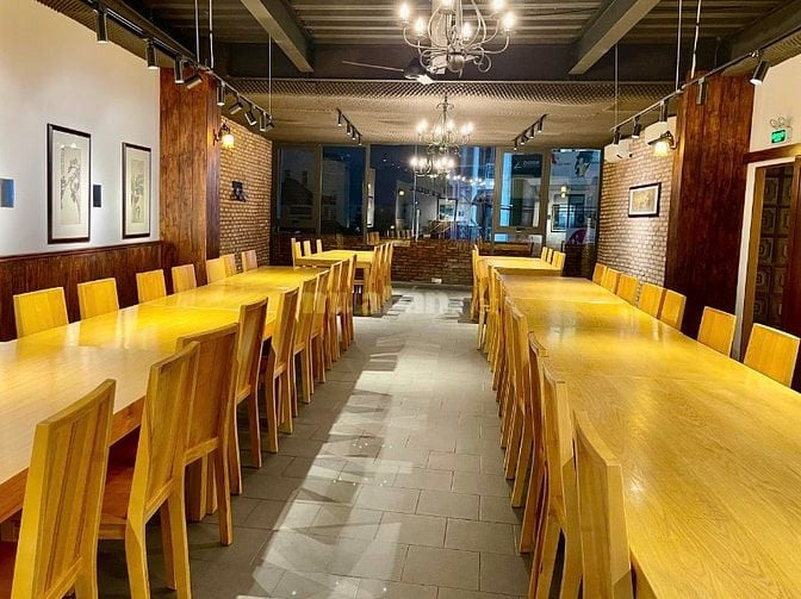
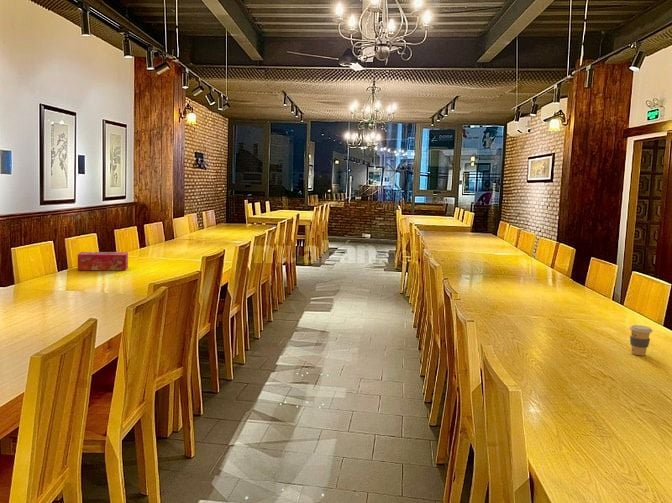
+ coffee cup [629,324,654,357]
+ tissue box [77,251,129,271]
